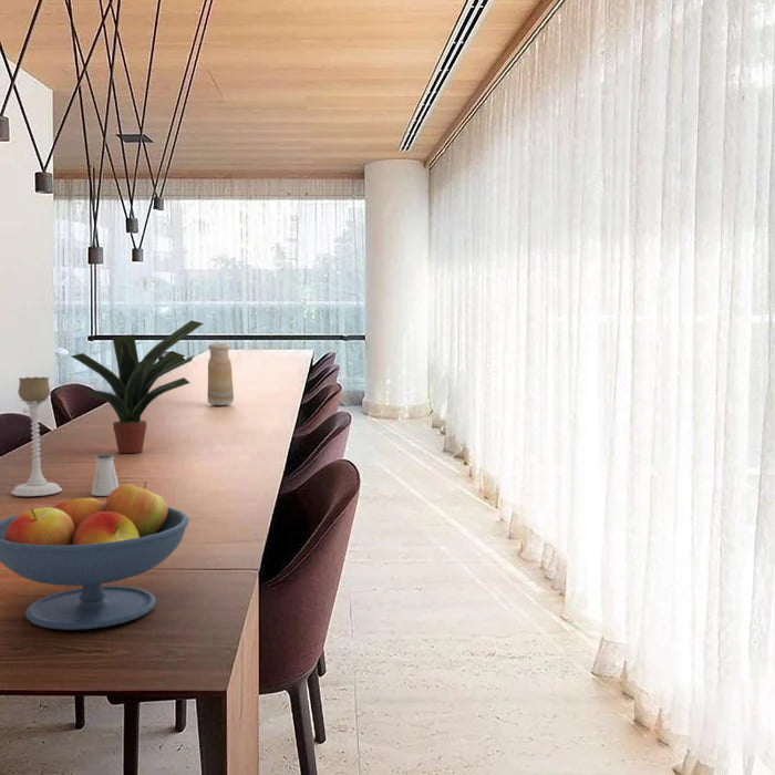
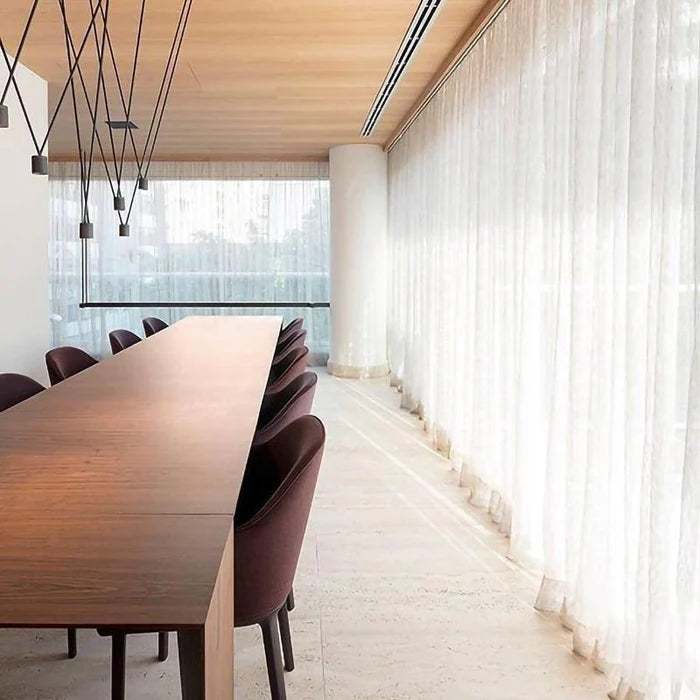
- potted plant [68,319,205,454]
- saltshaker [90,453,120,497]
- candle holder [10,375,63,497]
- vase [207,343,235,406]
- fruit bowl [0,480,190,631]
